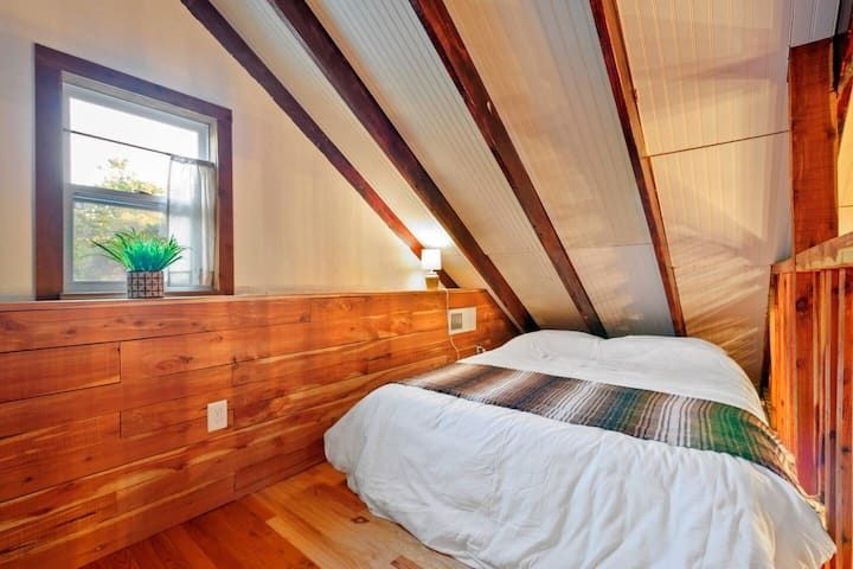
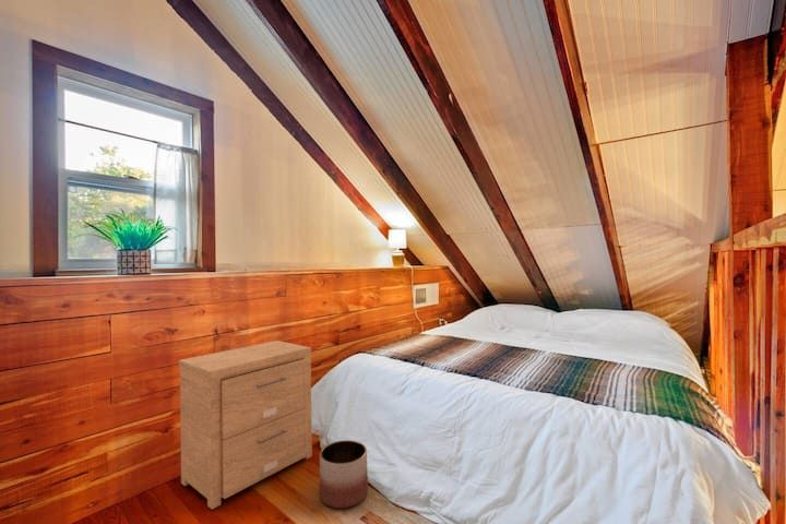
+ side table [178,340,313,510]
+ planter [319,439,369,509]
